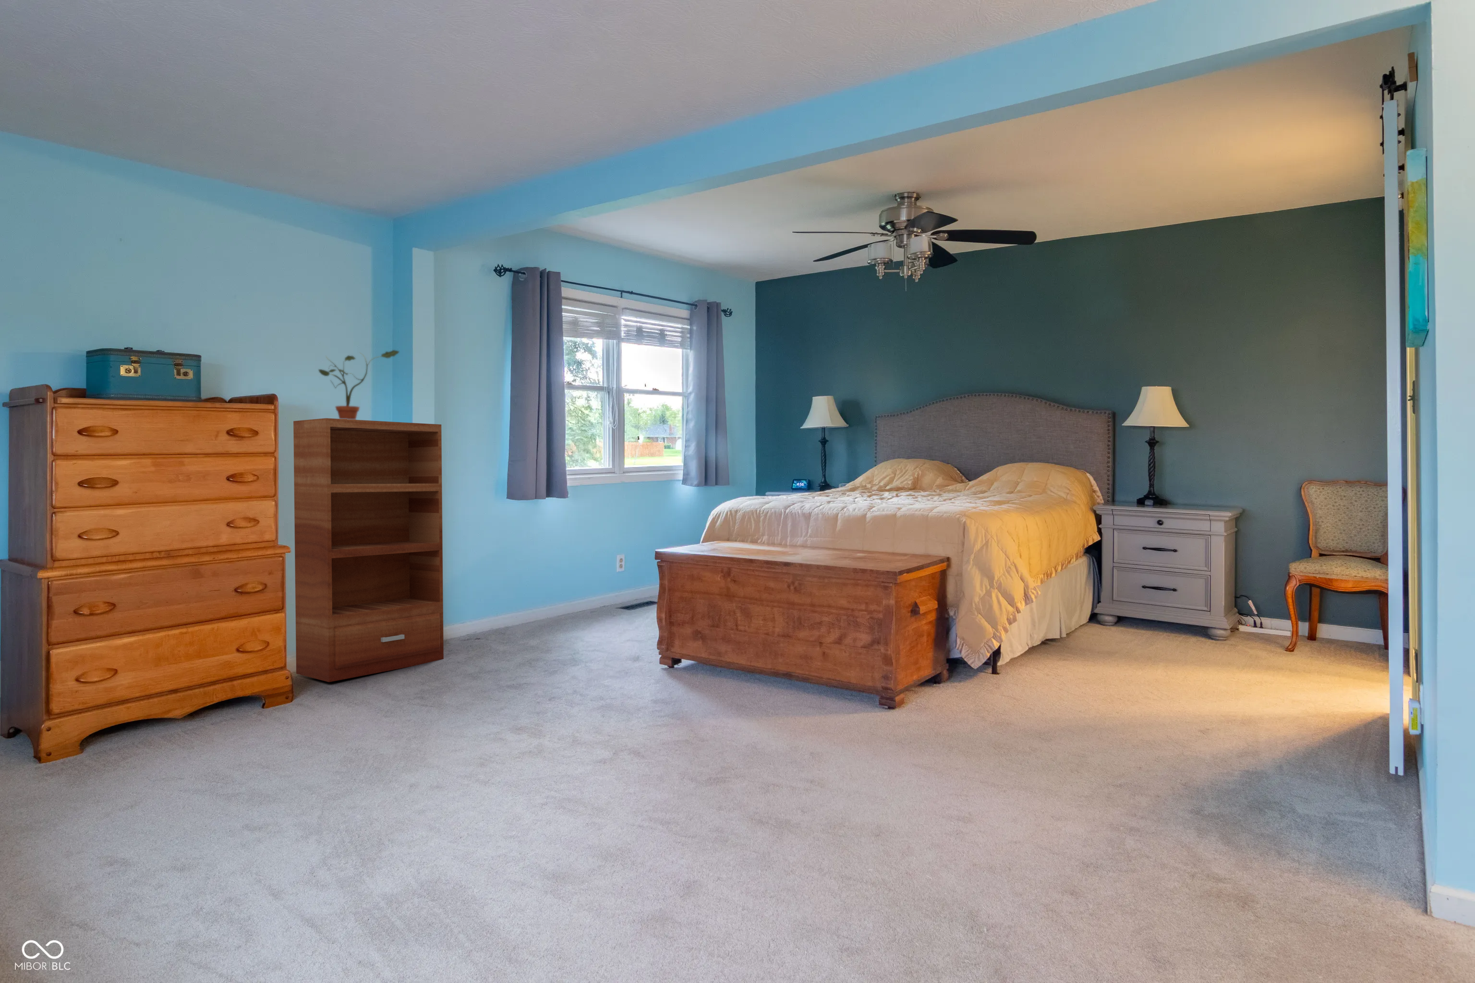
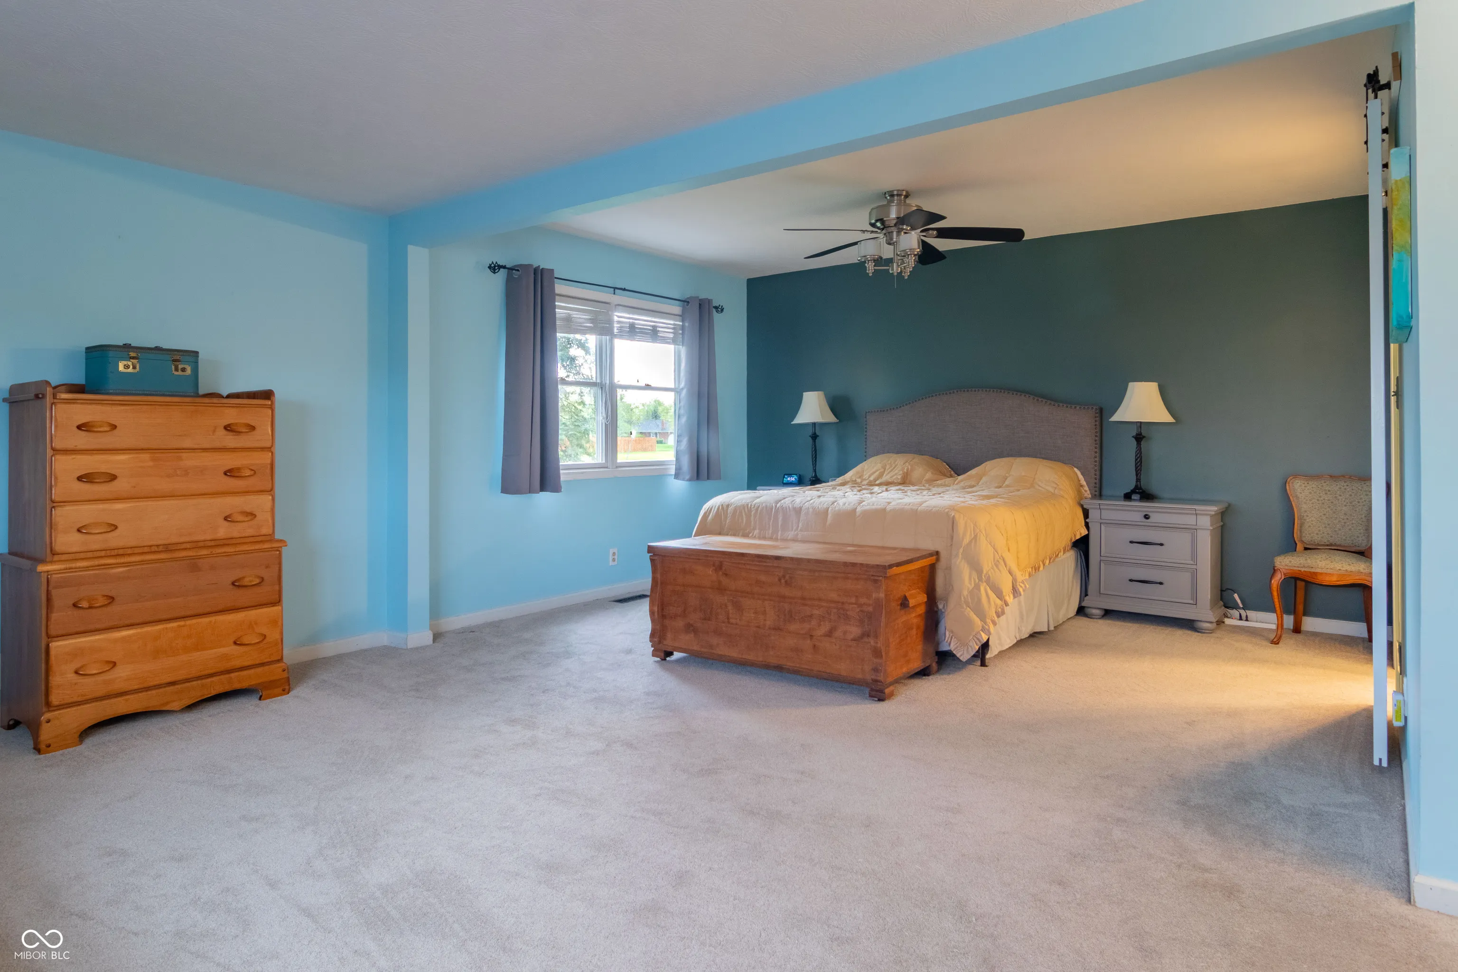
- bookshelf [293,418,444,682]
- potted plant [318,349,399,420]
